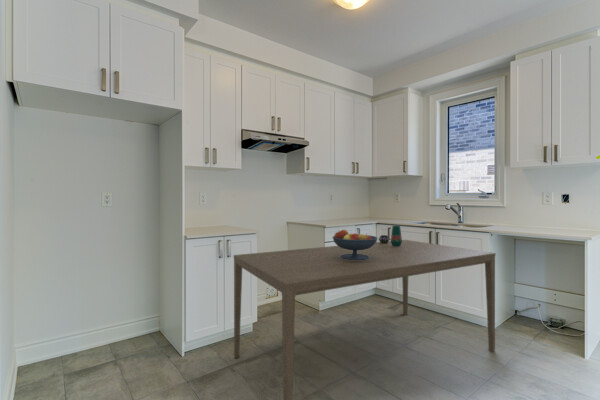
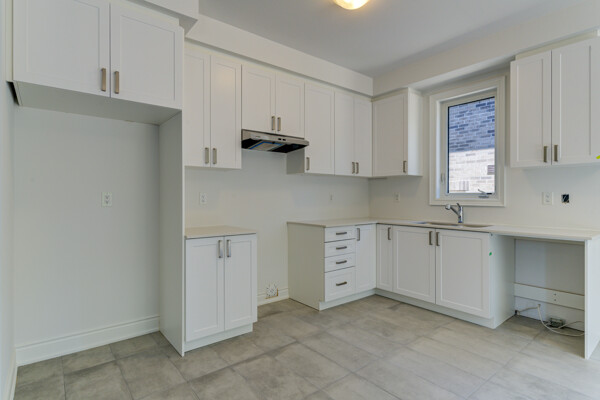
- dining table [233,239,497,400]
- fruit bowl [331,229,379,260]
- vase [378,225,403,247]
